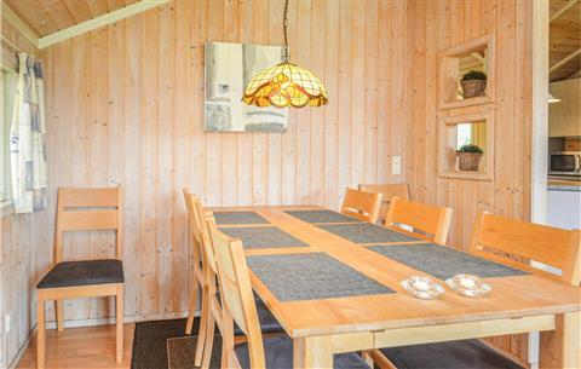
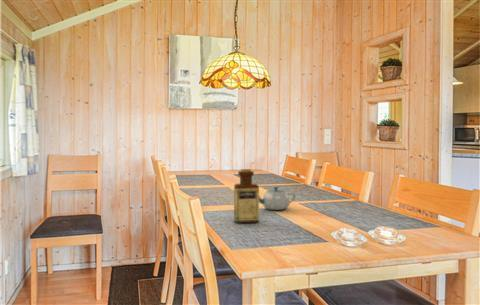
+ chinaware [259,186,297,211]
+ bottle [233,168,260,224]
